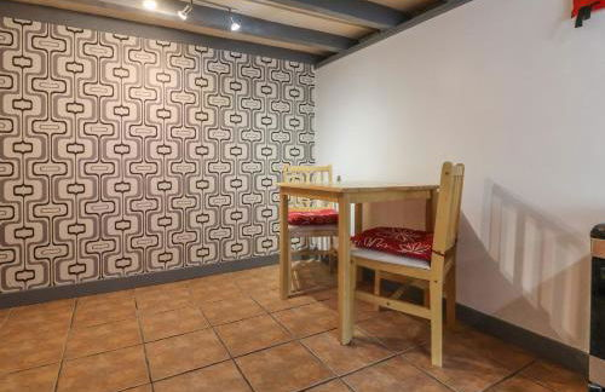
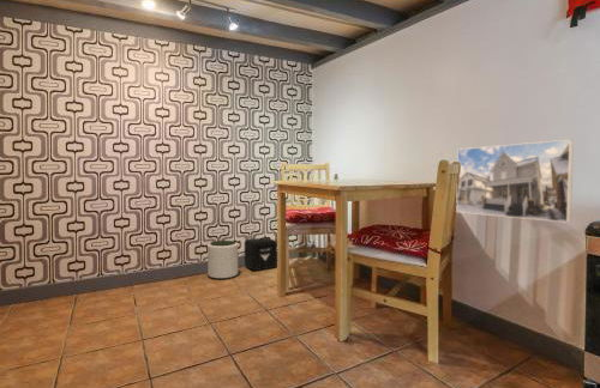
+ air purifier [244,237,278,272]
+ plant pot [206,240,239,280]
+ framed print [455,139,575,224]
